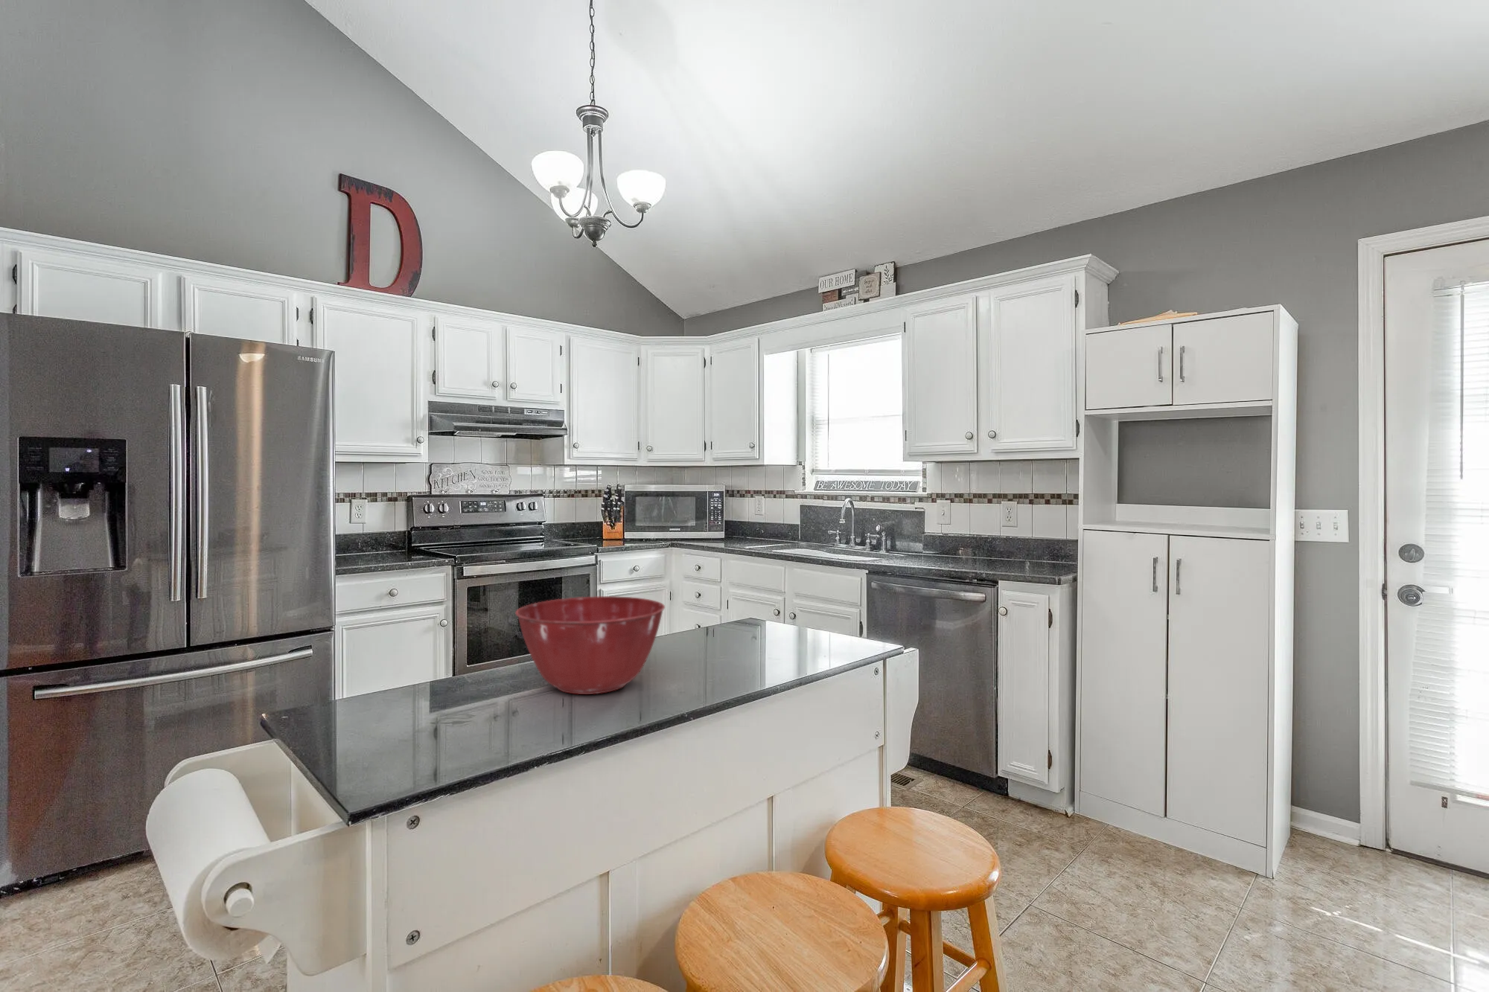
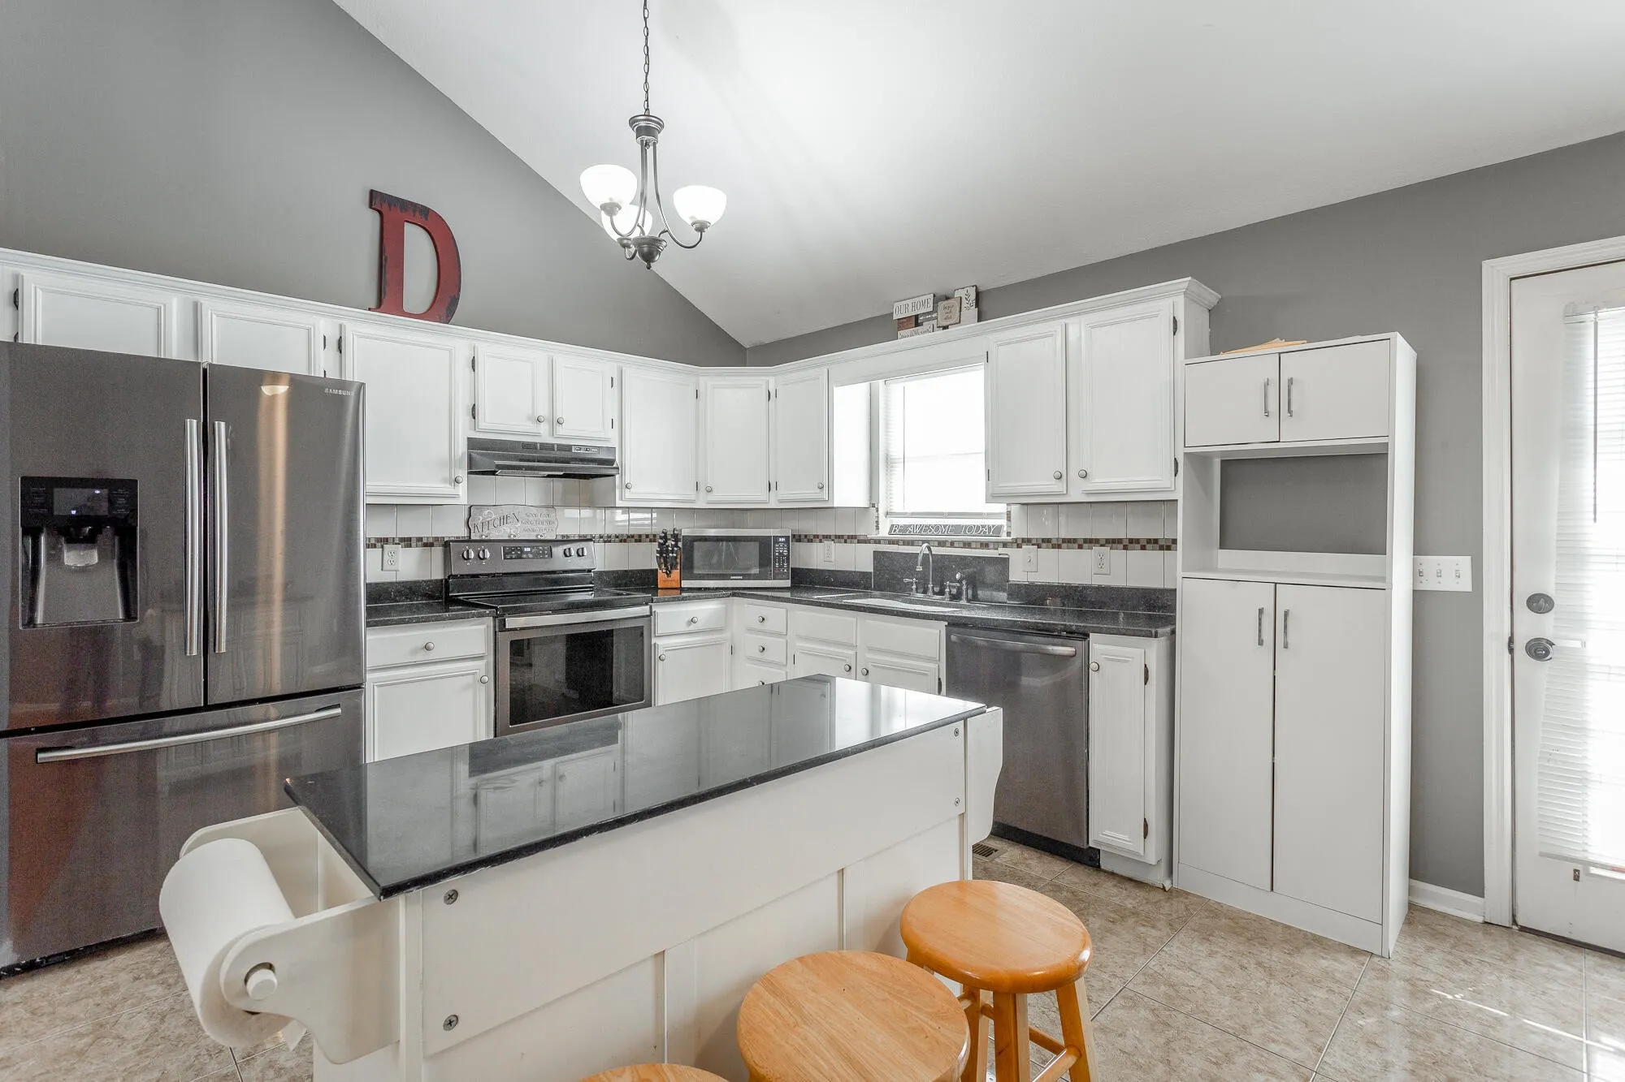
- mixing bowl [515,596,665,695]
